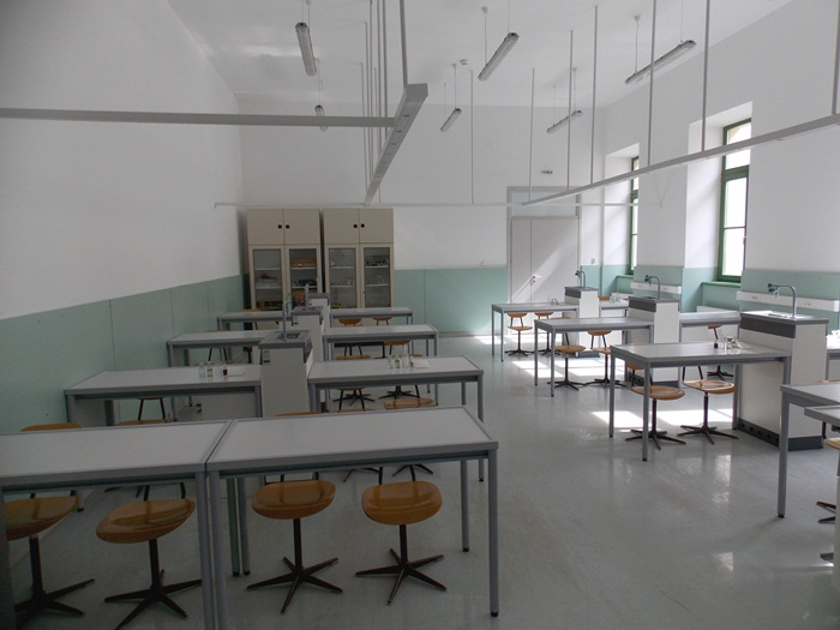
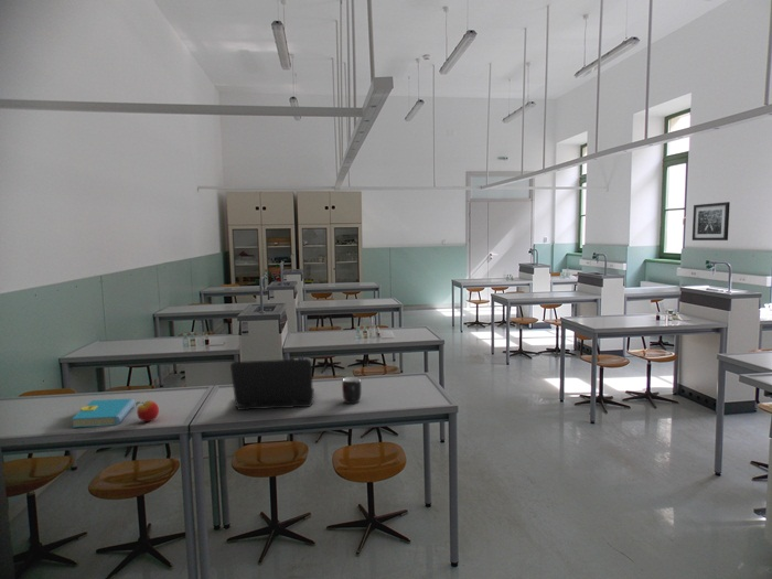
+ wall art [691,201,731,242]
+ apple [135,399,160,422]
+ laptop [229,357,315,411]
+ book [71,398,136,429]
+ mug [341,376,363,405]
